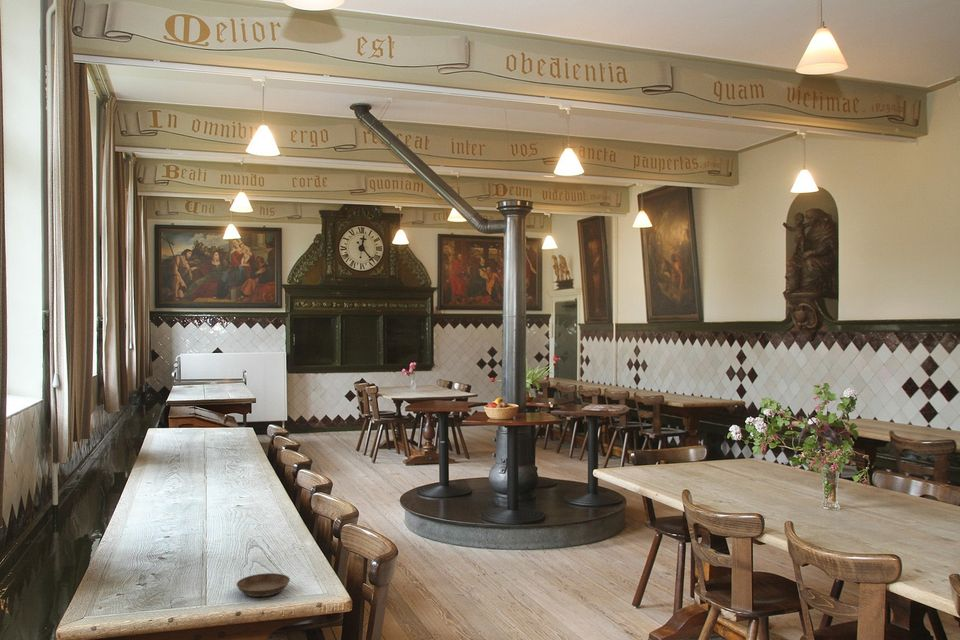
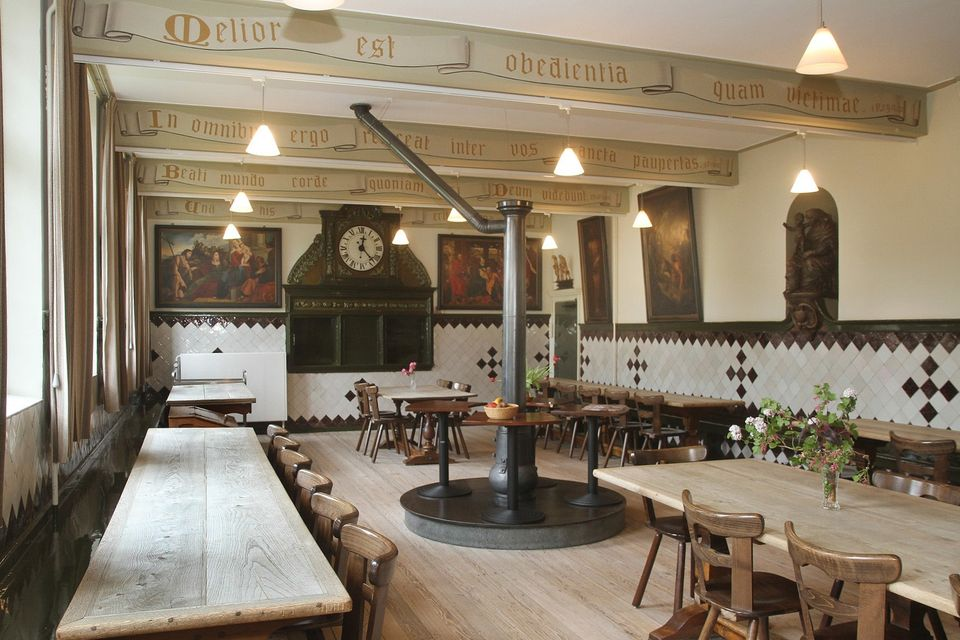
- saucer [235,572,291,598]
